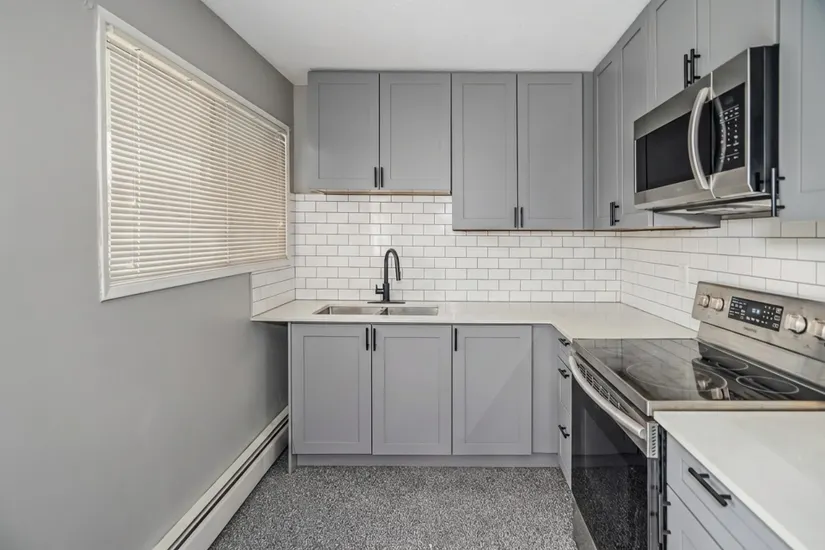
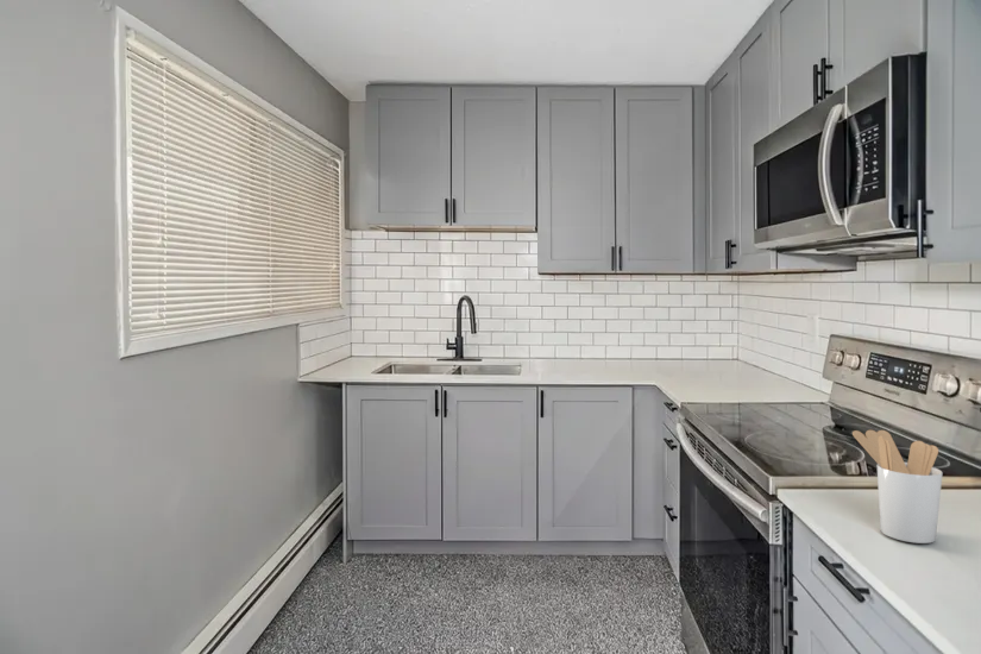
+ utensil holder [851,429,944,545]
